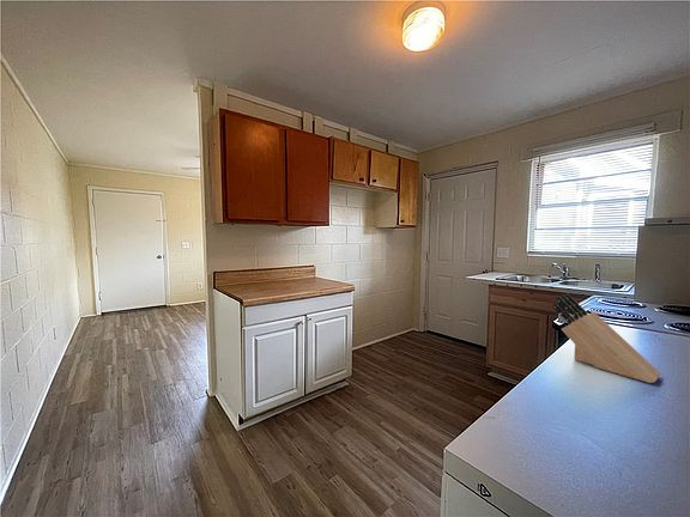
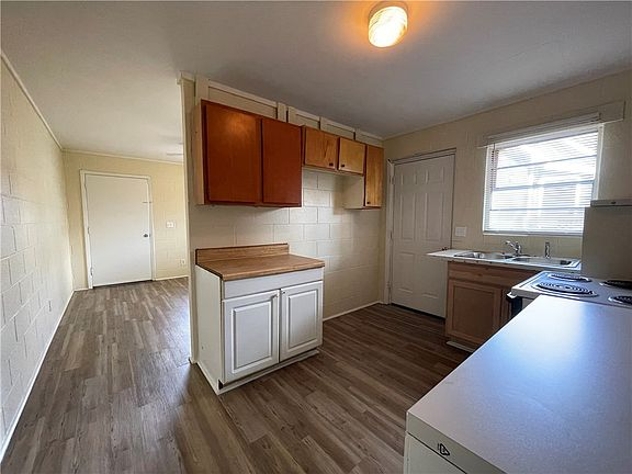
- knife block [552,292,661,384]
